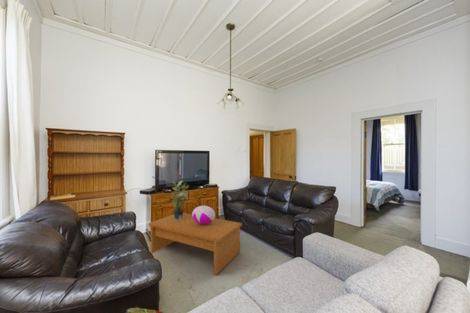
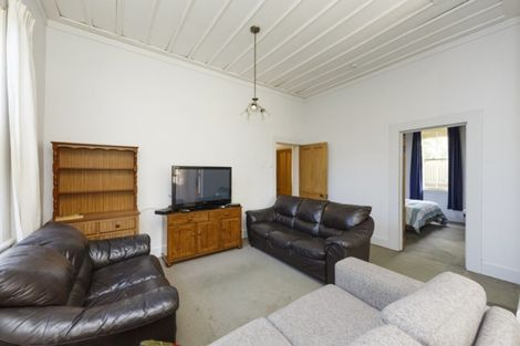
- coffee table [148,212,243,276]
- potted plant [169,180,190,220]
- decorative sphere [191,205,216,224]
